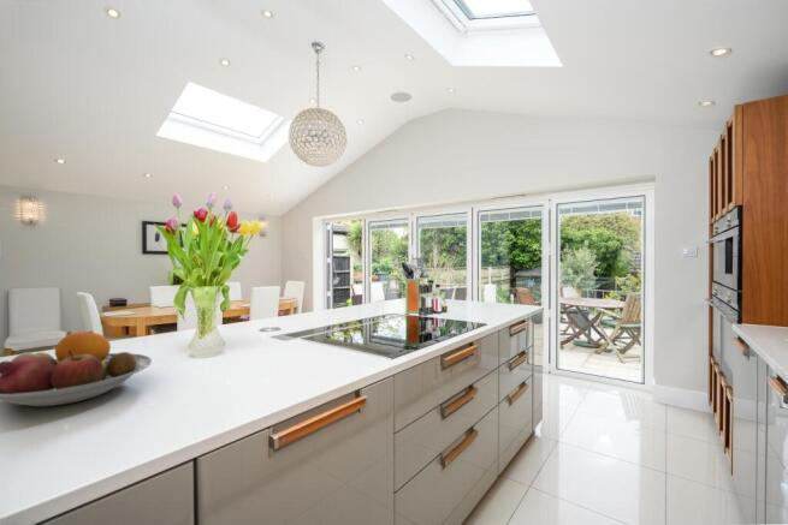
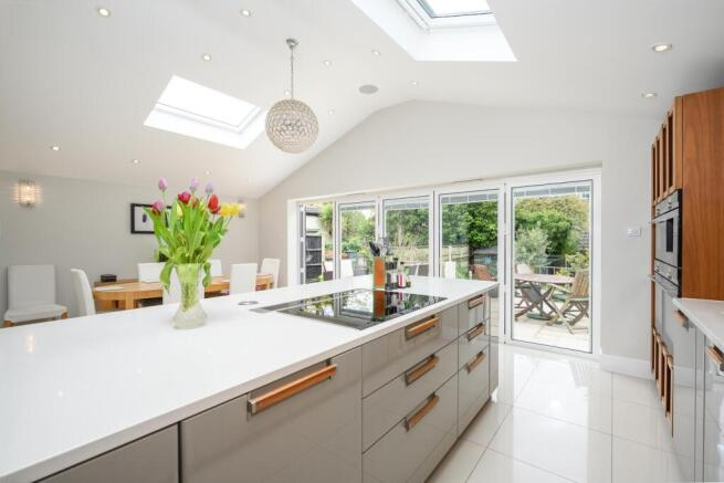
- fruit bowl [0,330,153,407]
